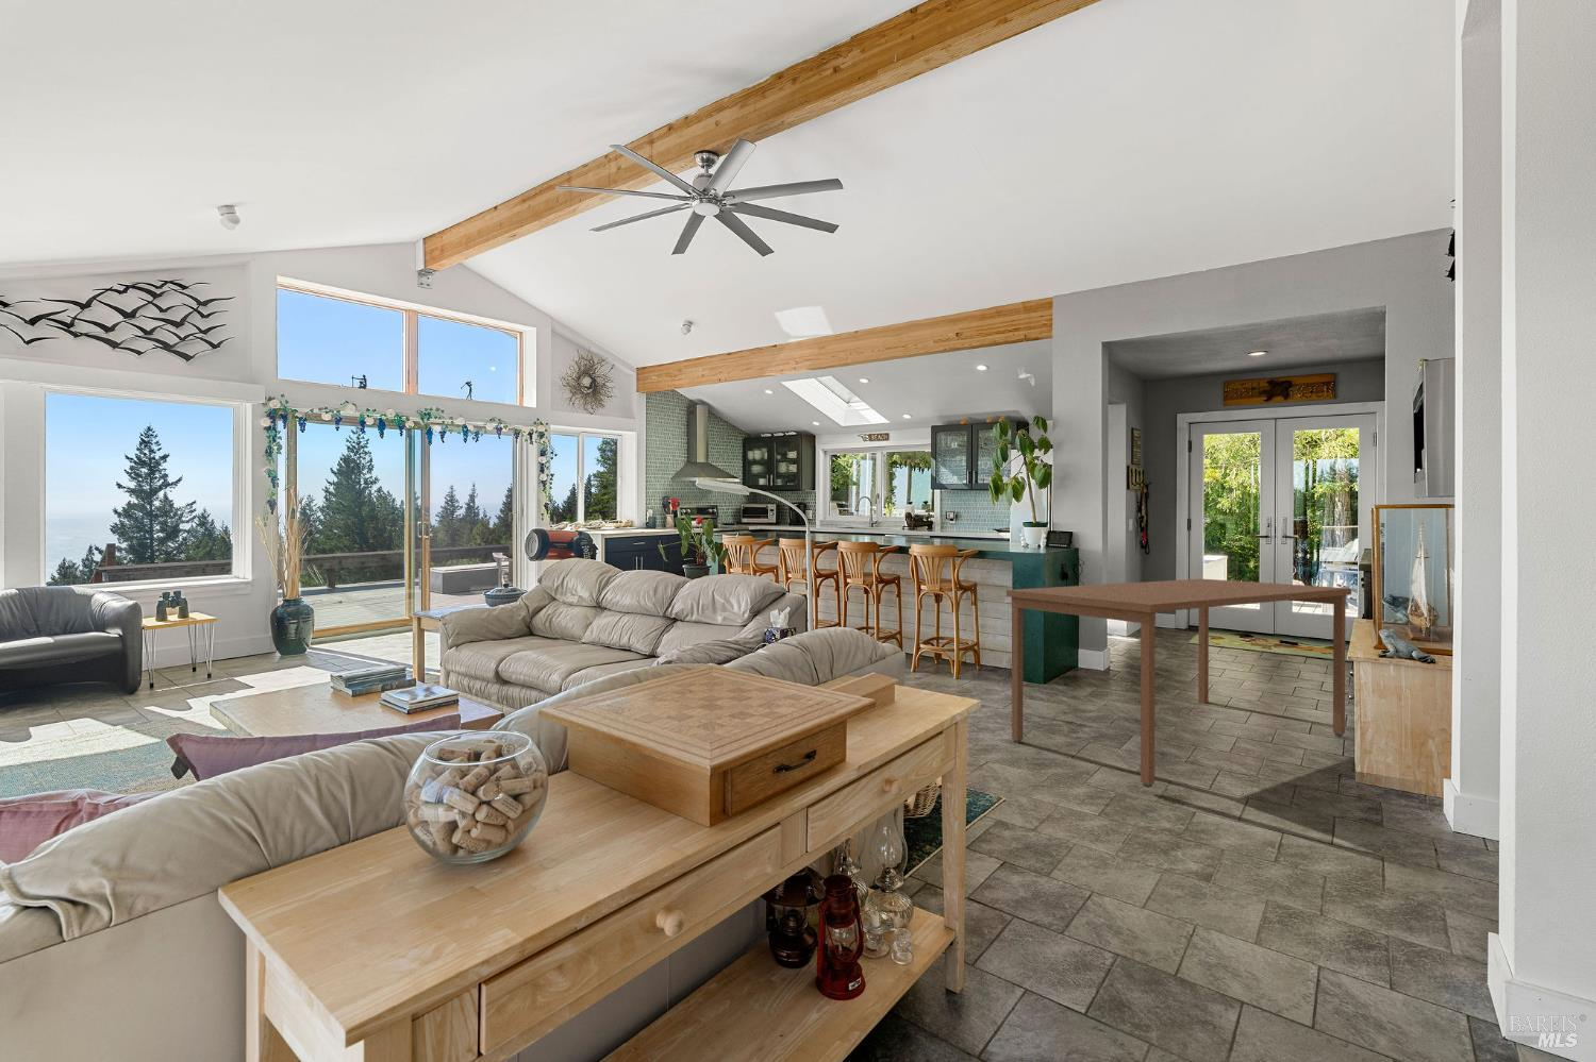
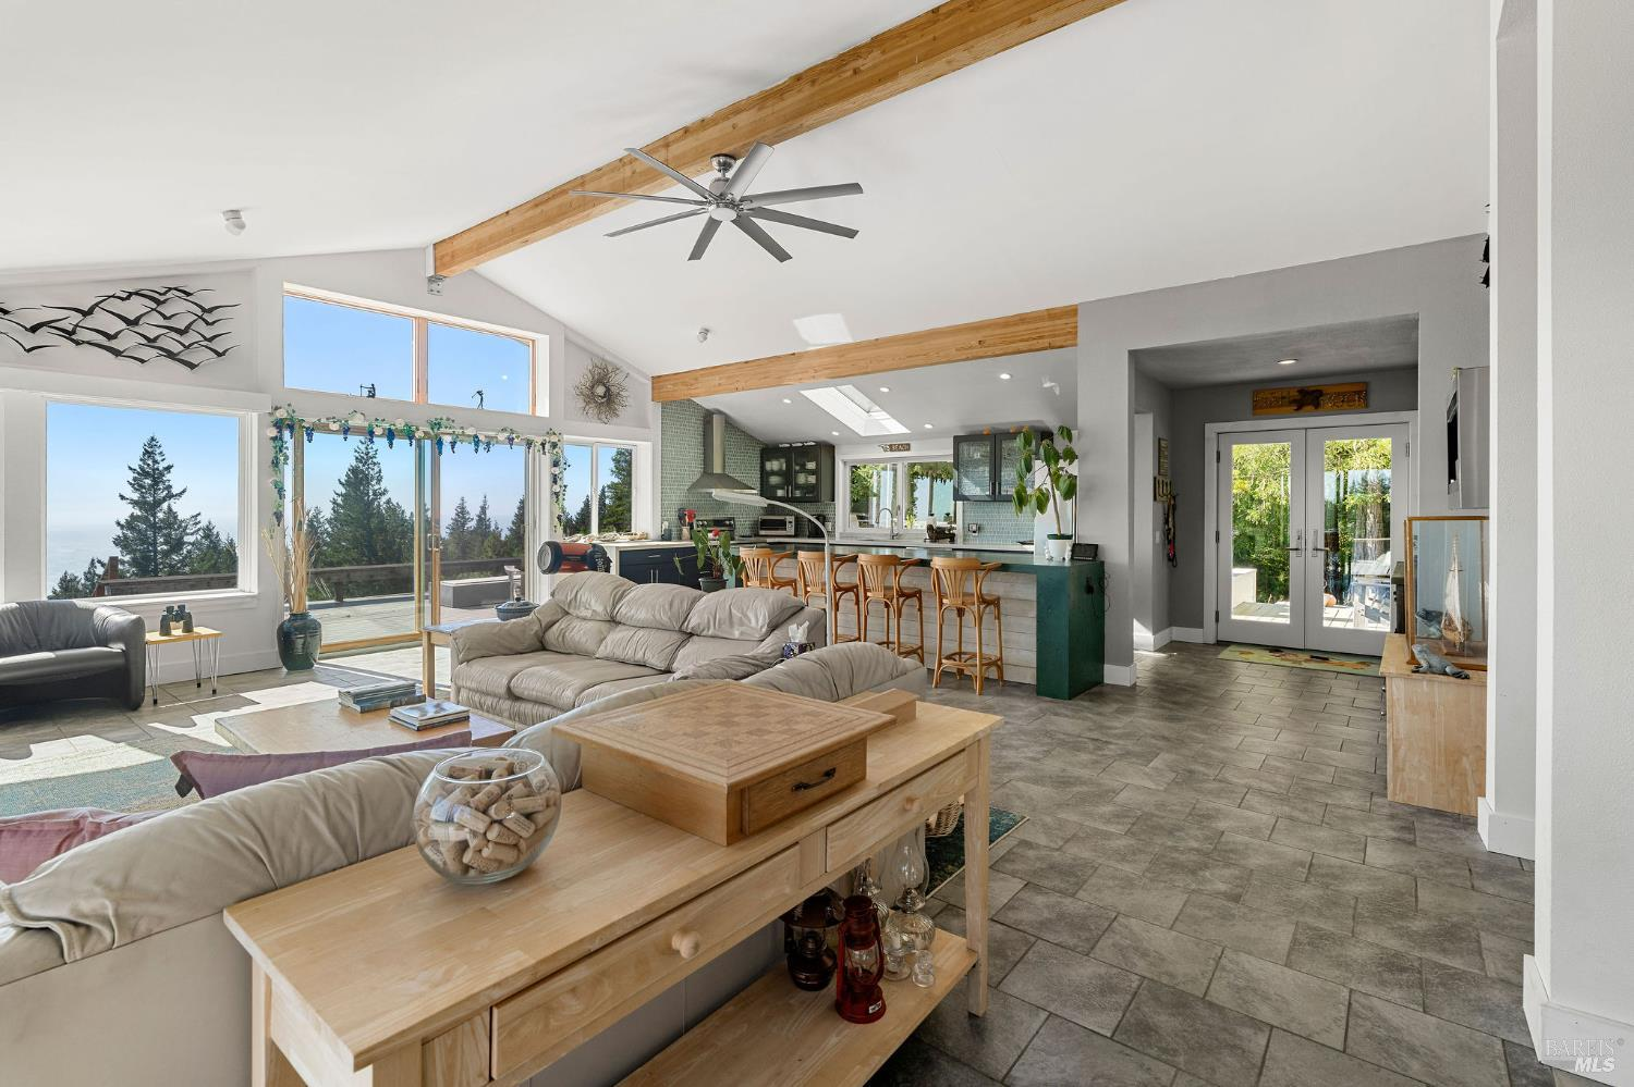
- dining table [1006,578,1353,788]
